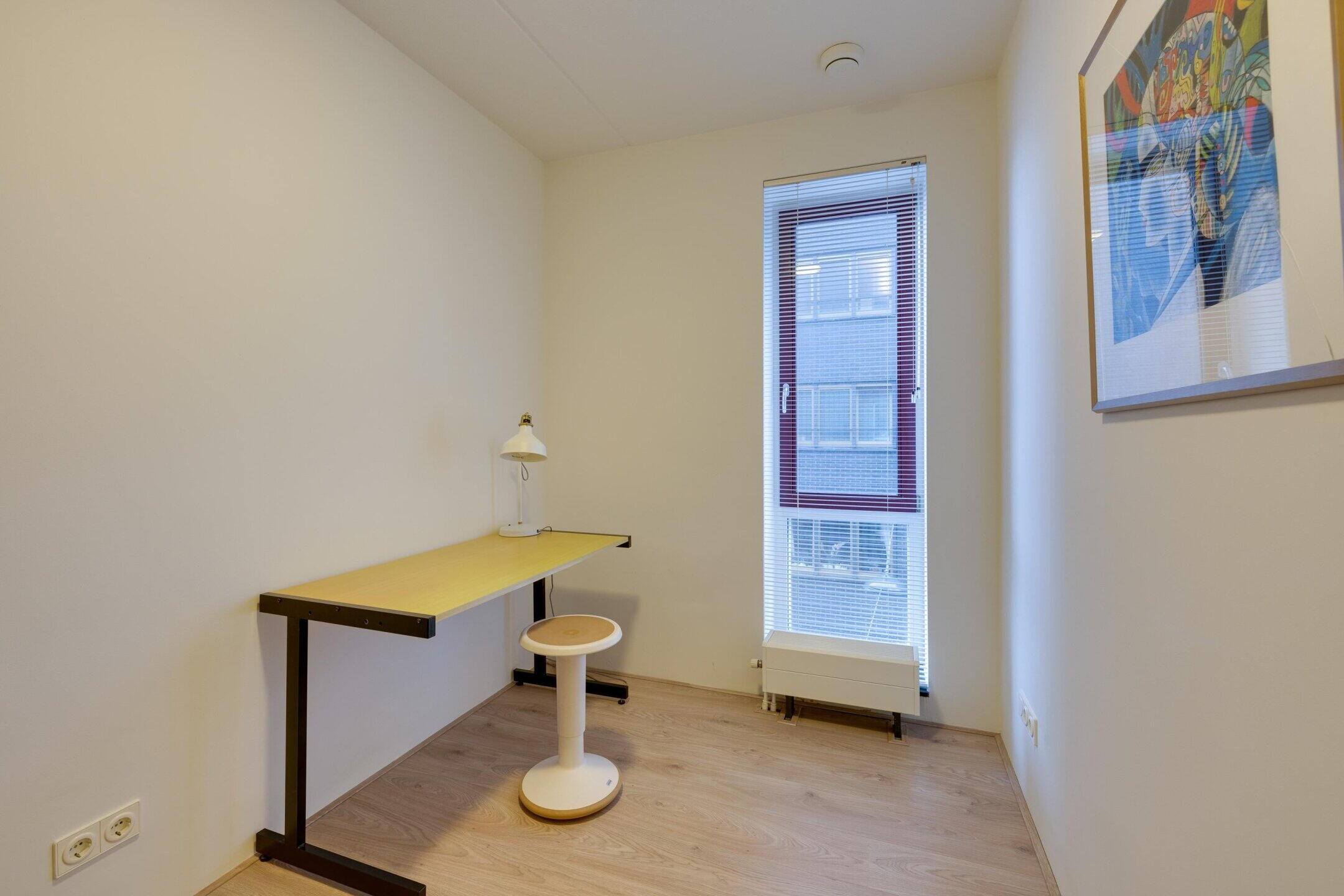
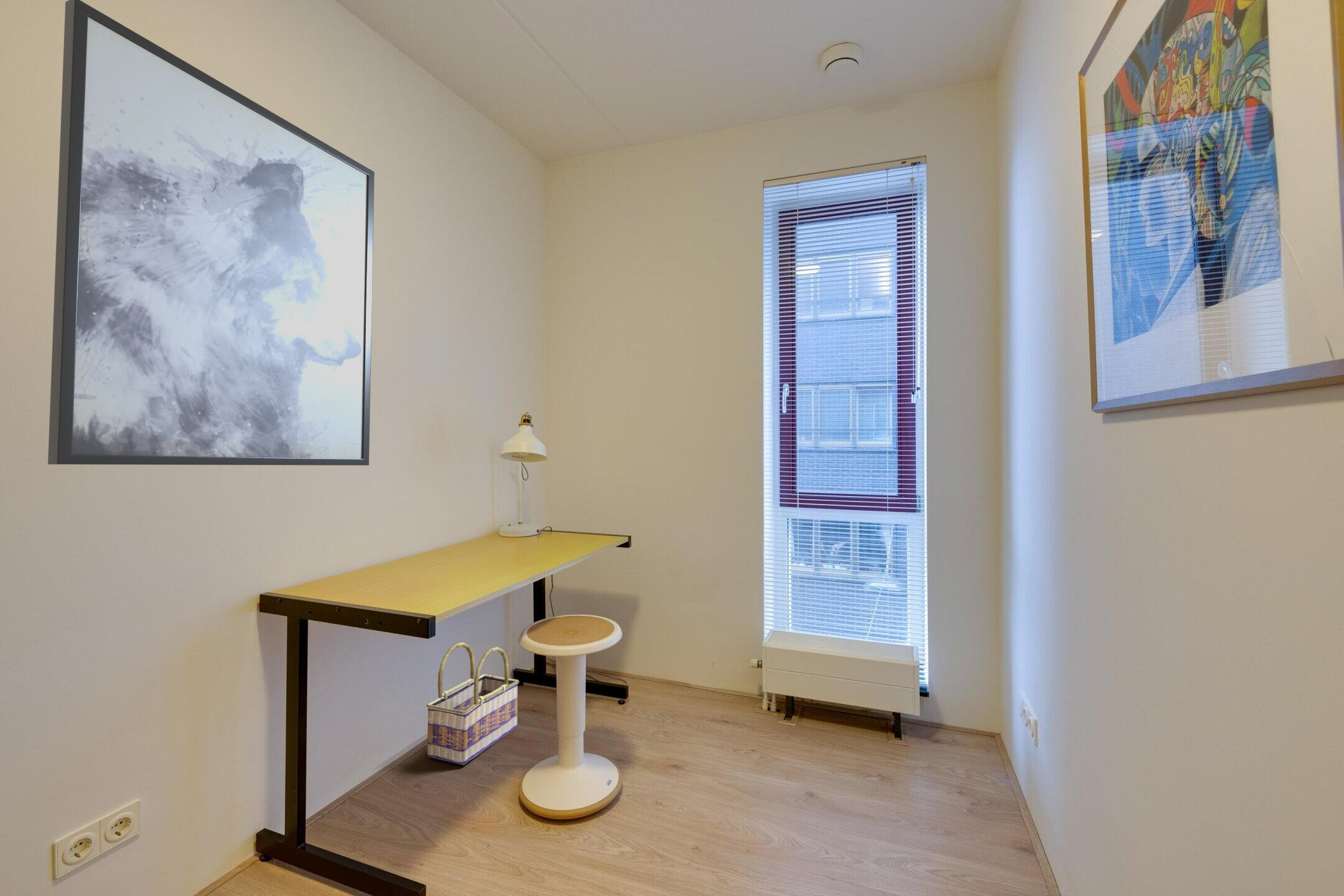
+ wall art [47,0,375,466]
+ basket [426,642,520,765]
